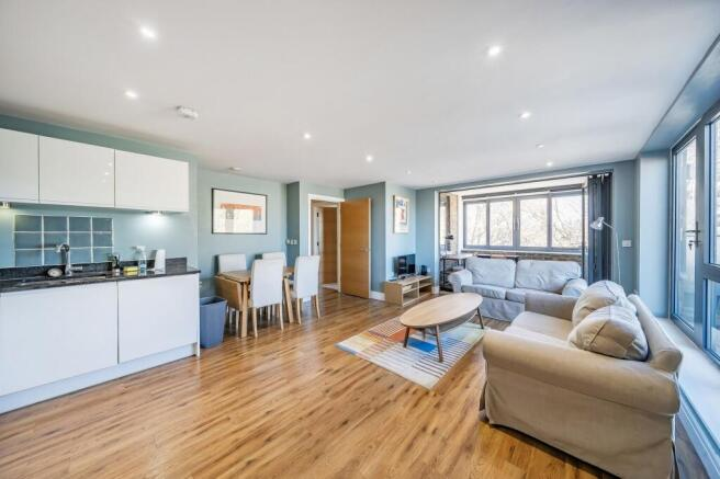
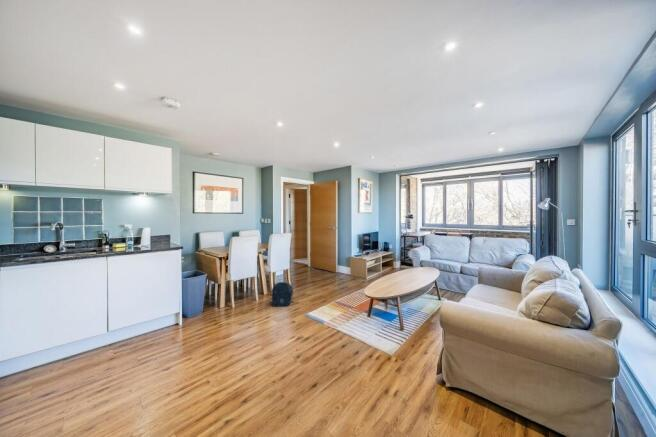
+ backpack [268,281,295,308]
